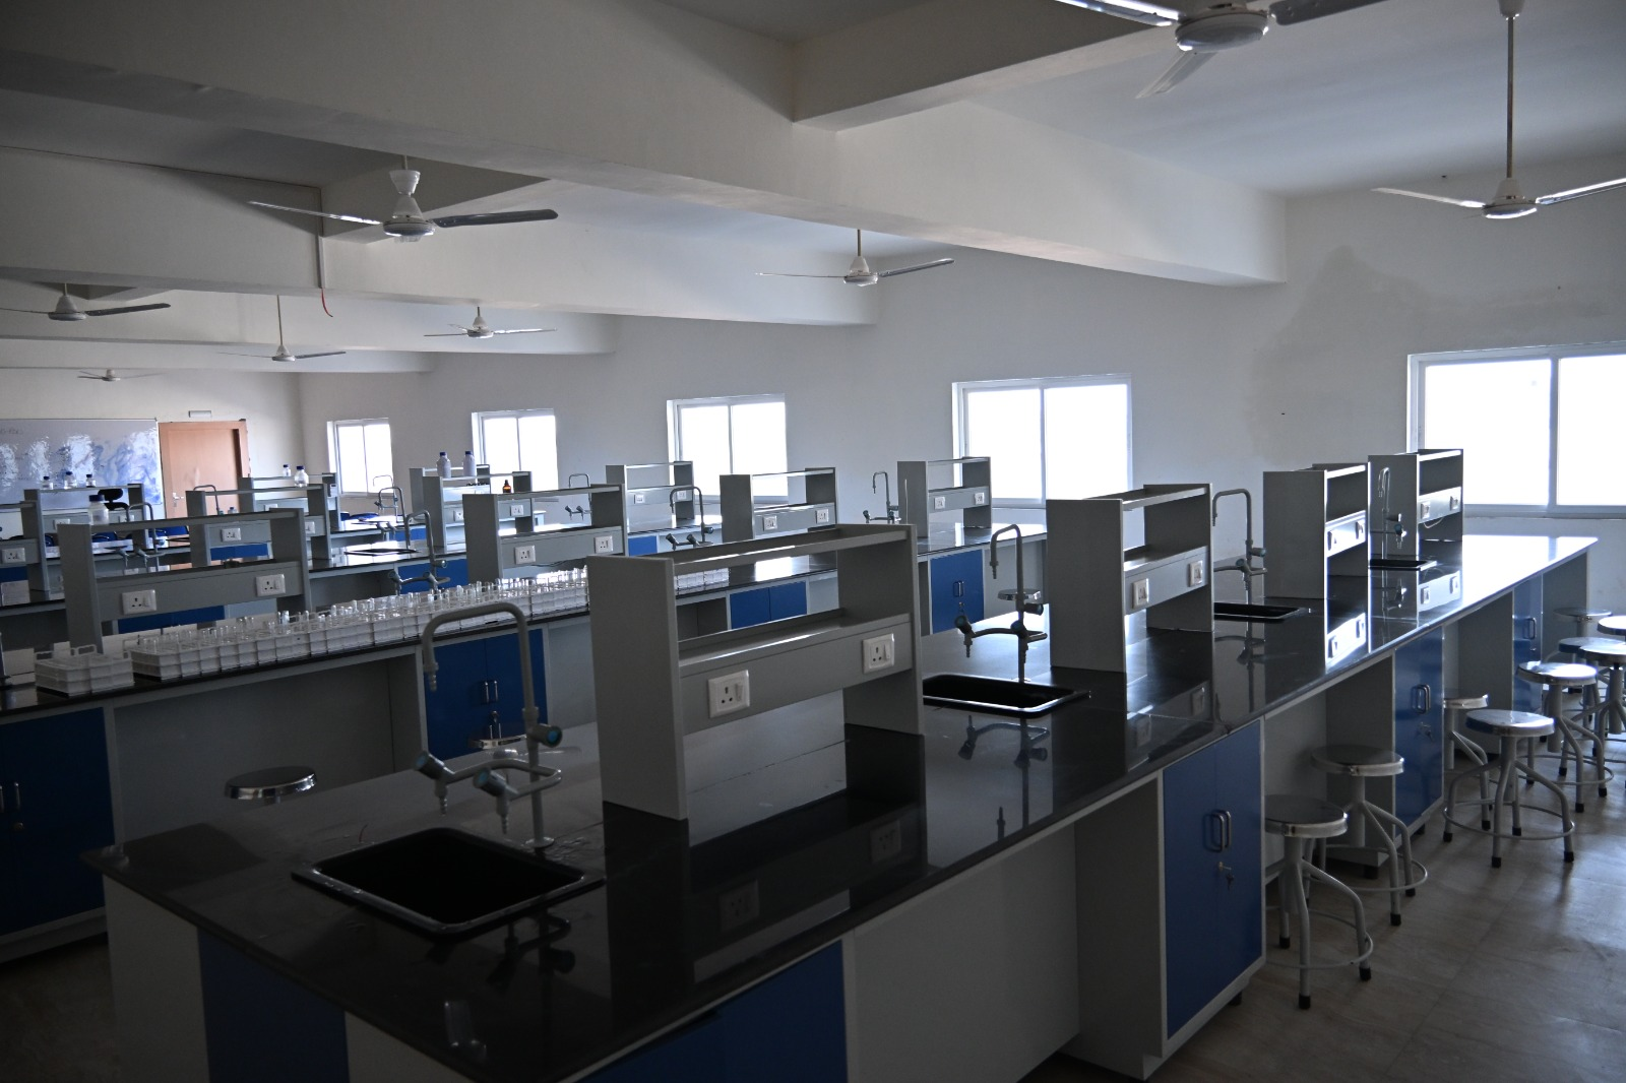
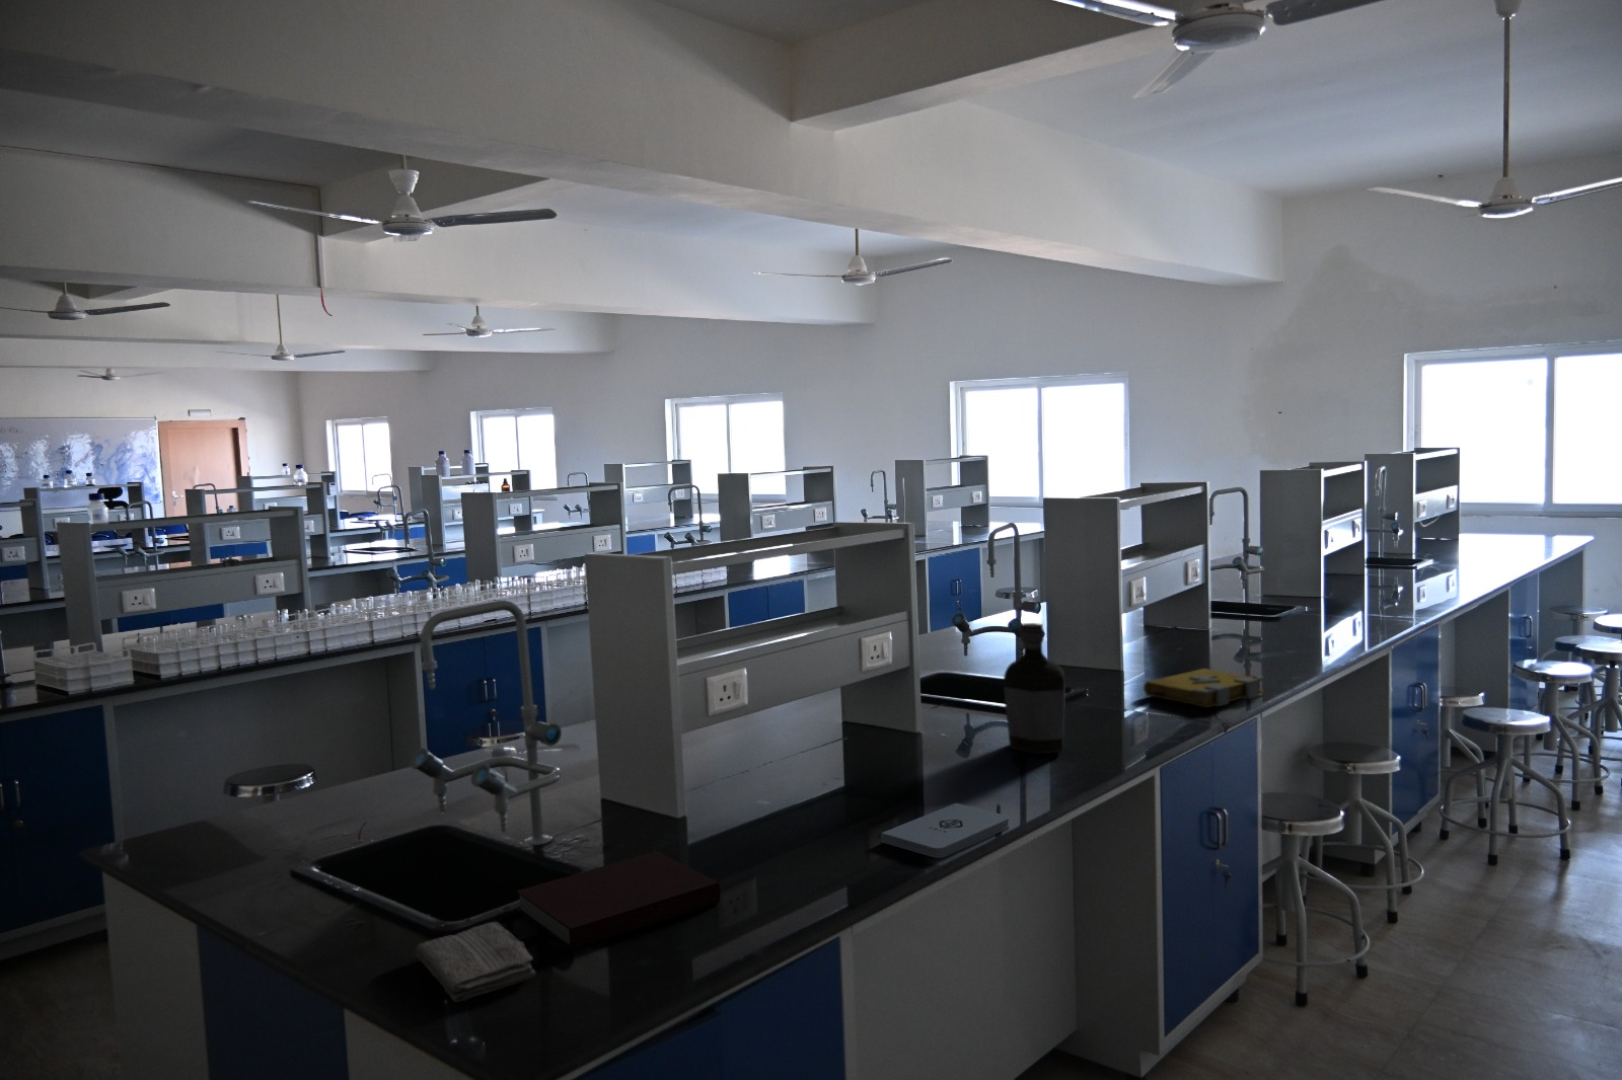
+ notepad [882,803,1011,859]
+ spell book [1142,668,1266,709]
+ bottle [1002,622,1065,755]
+ notebook [515,850,722,951]
+ washcloth [414,921,537,1003]
